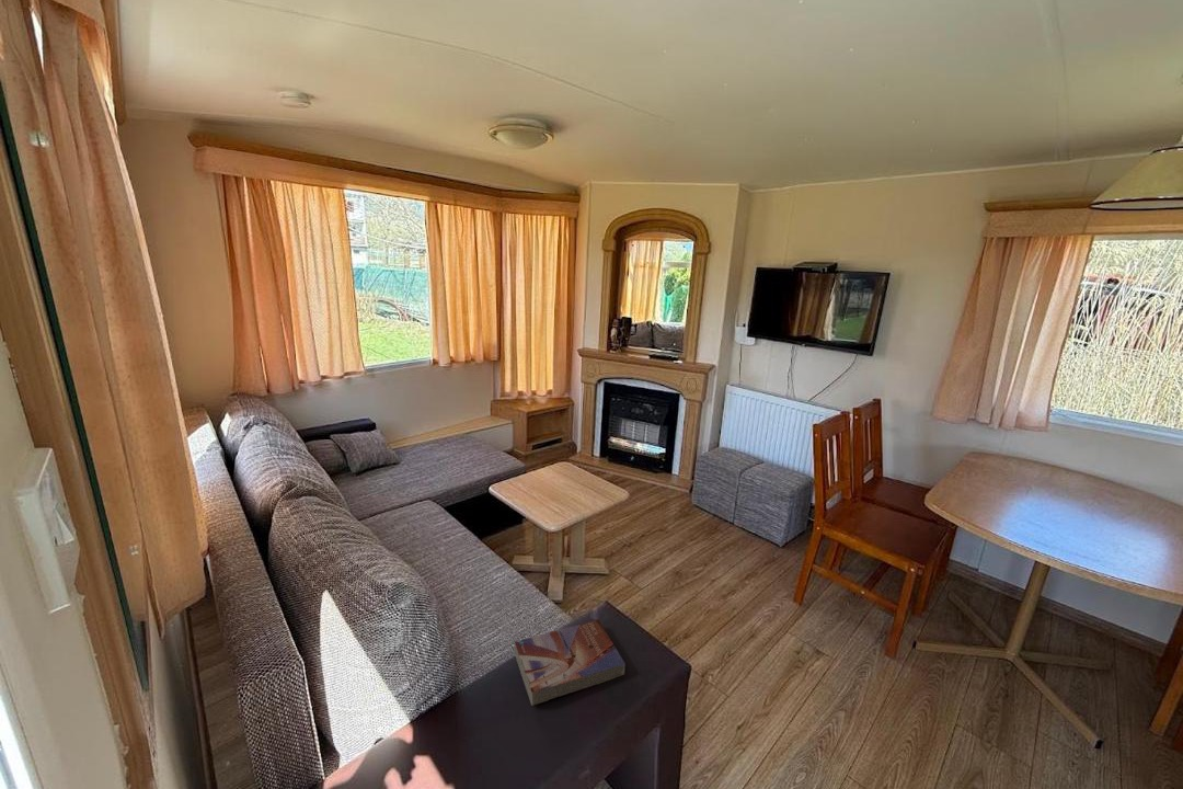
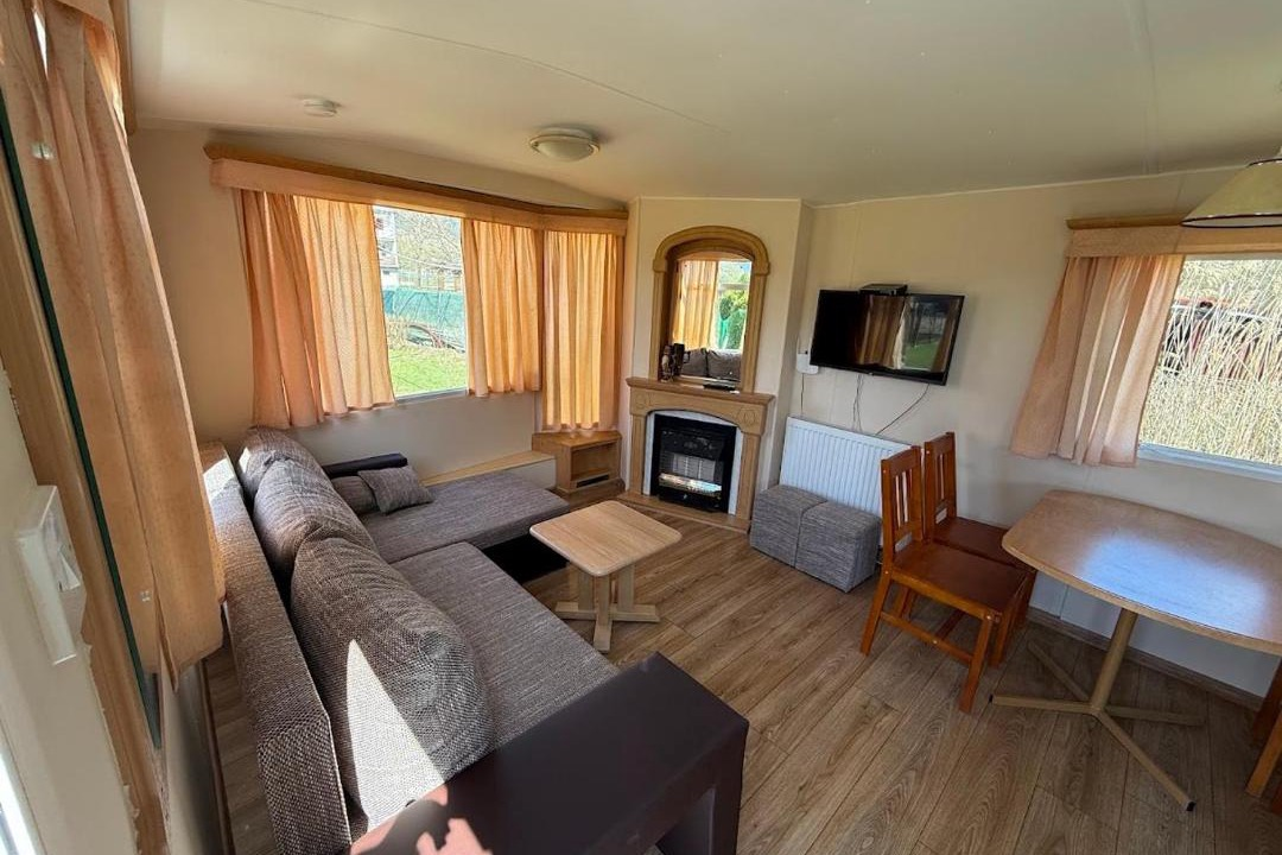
- textbook [514,619,627,707]
